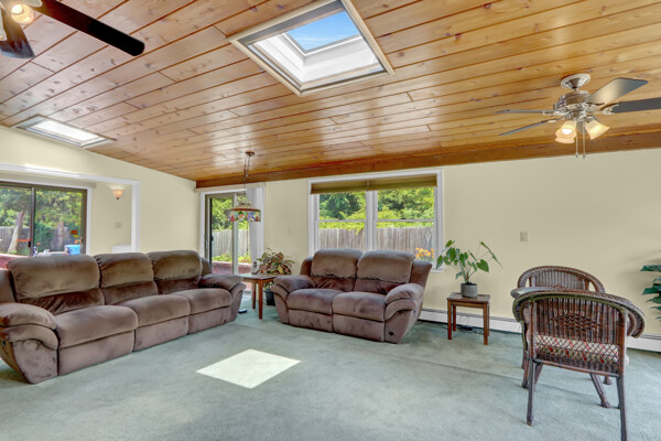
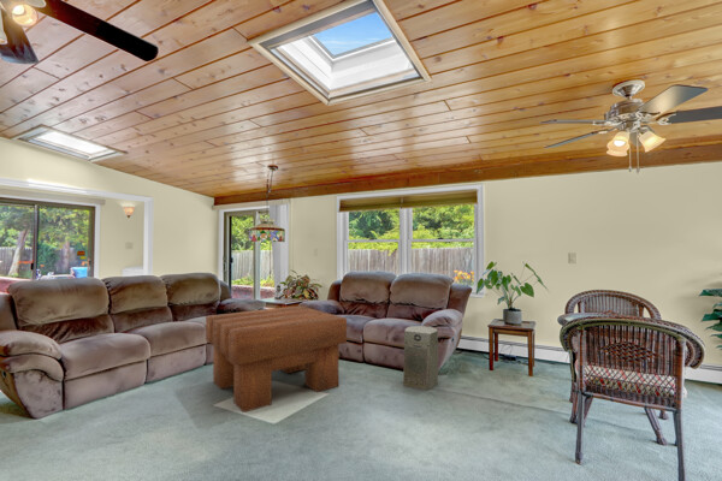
+ coffee table [205,304,348,414]
+ fan [402,325,439,392]
